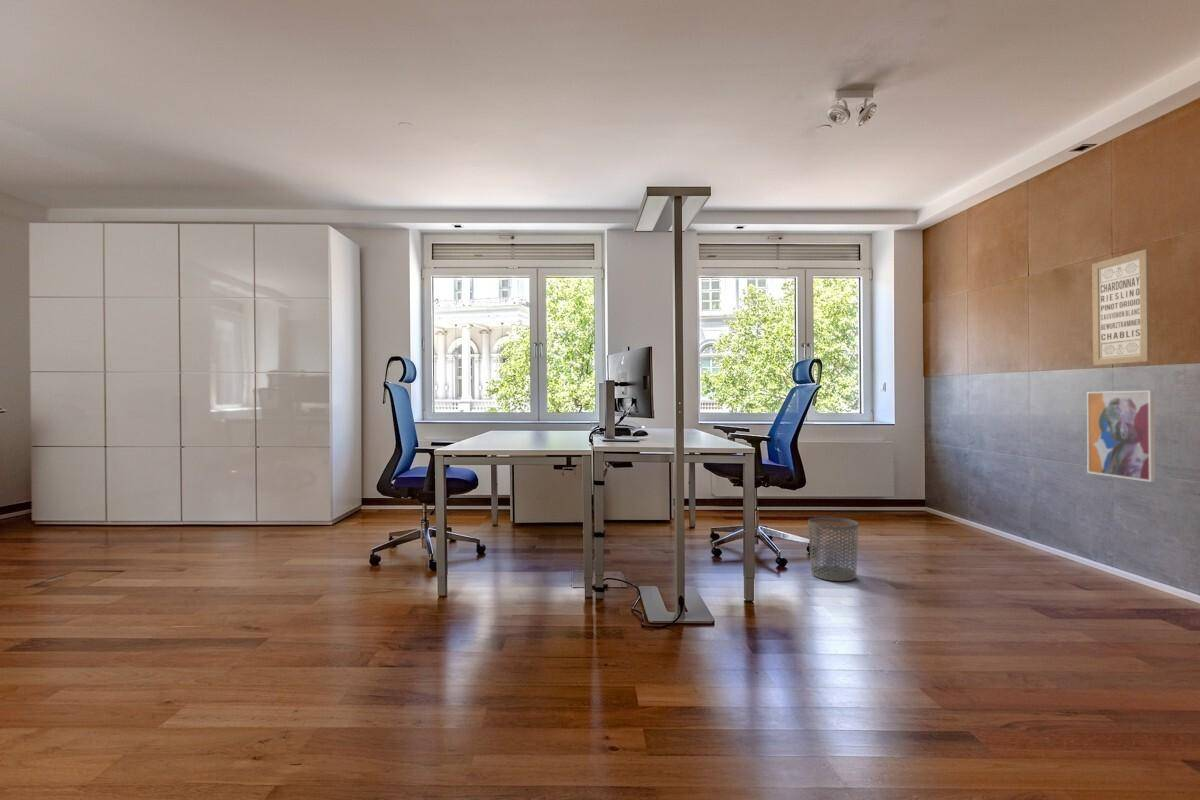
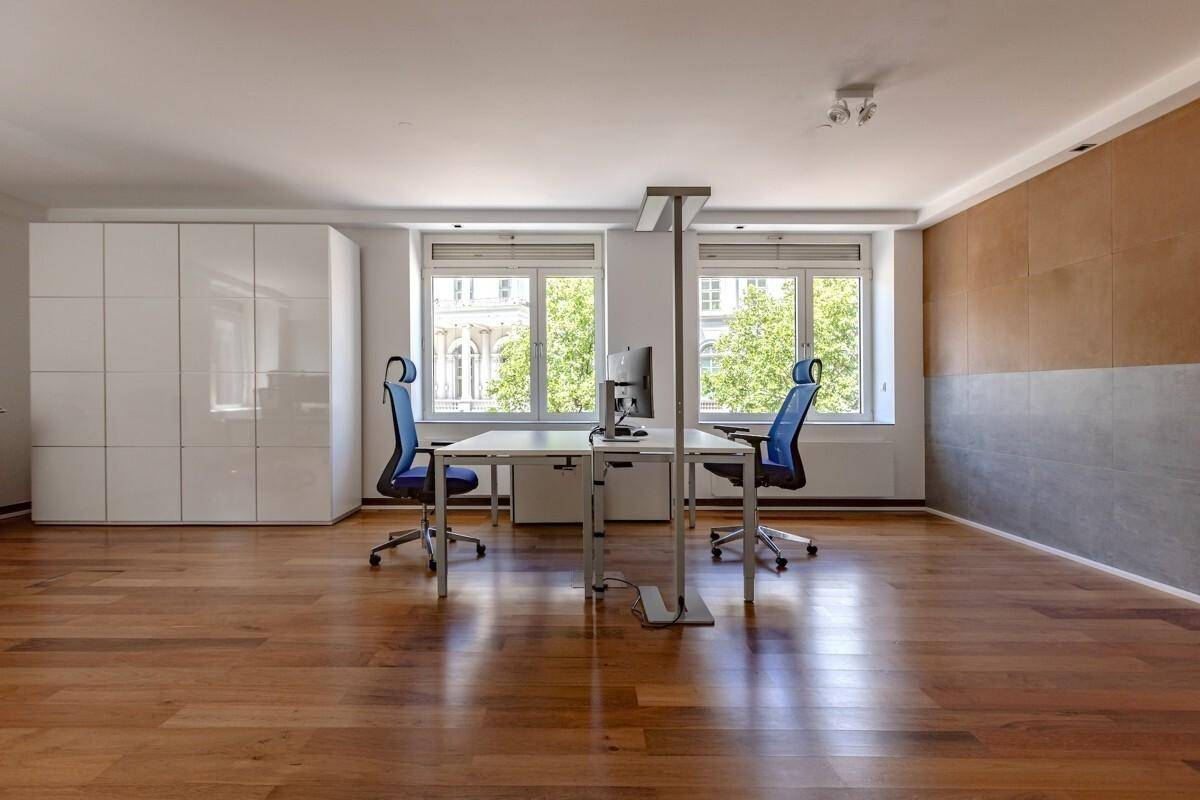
- waste bin [807,516,859,582]
- wall art [1086,390,1156,483]
- wall art [1091,248,1150,366]
